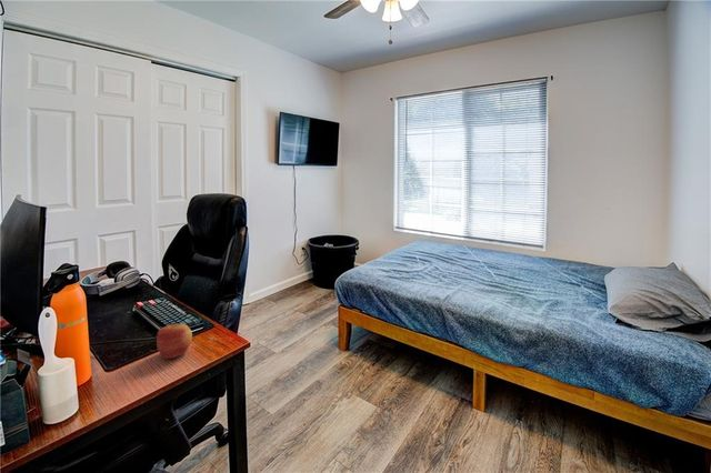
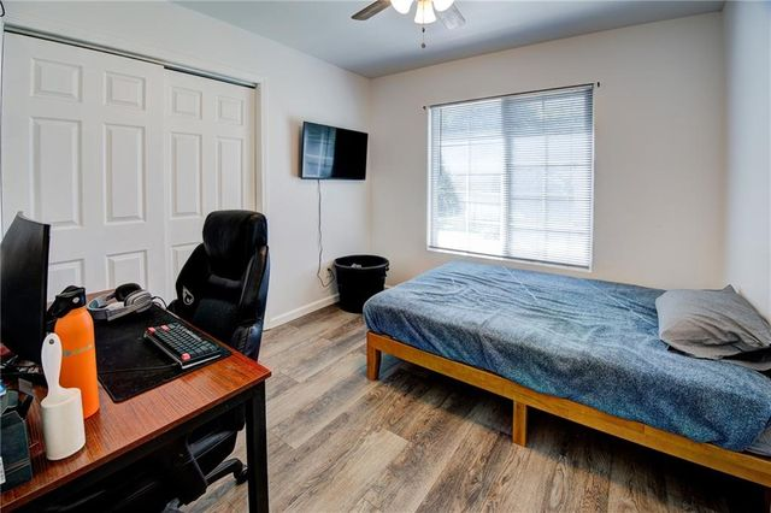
- apple [156,321,193,360]
